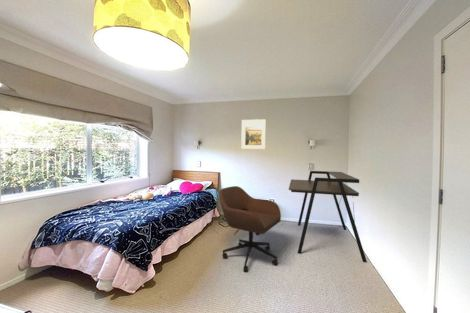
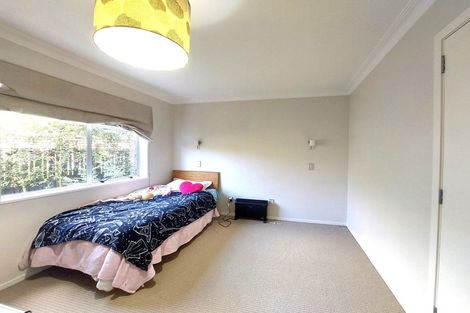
- office chair [218,185,282,273]
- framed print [240,118,267,150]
- desk [288,170,368,263]
